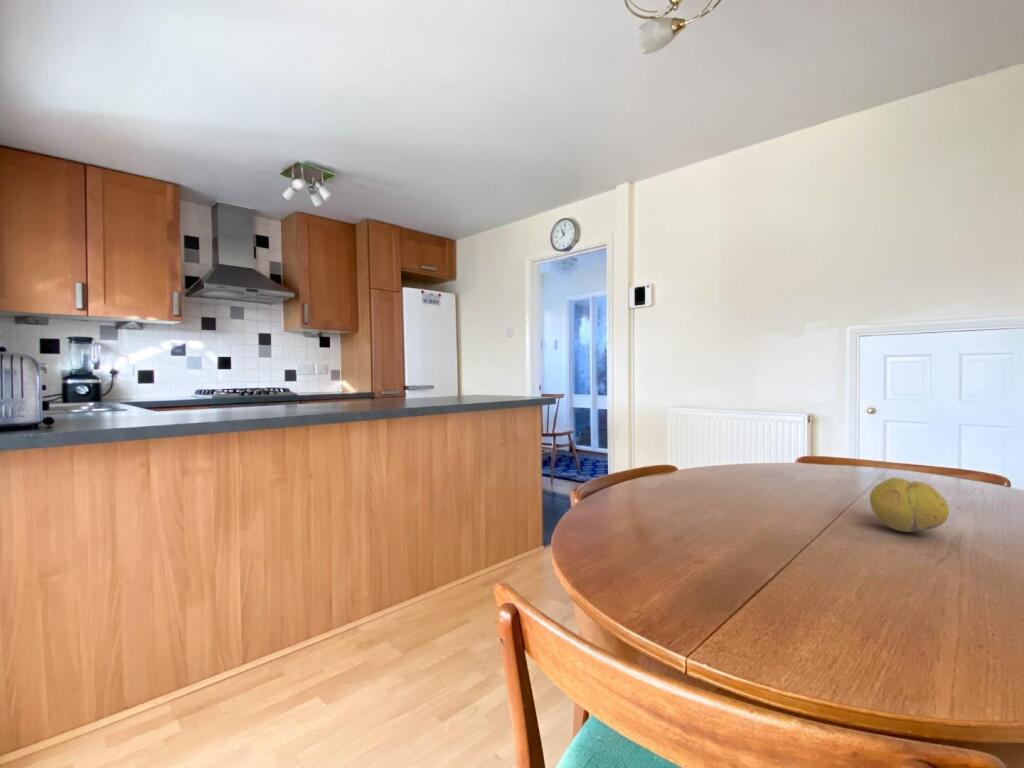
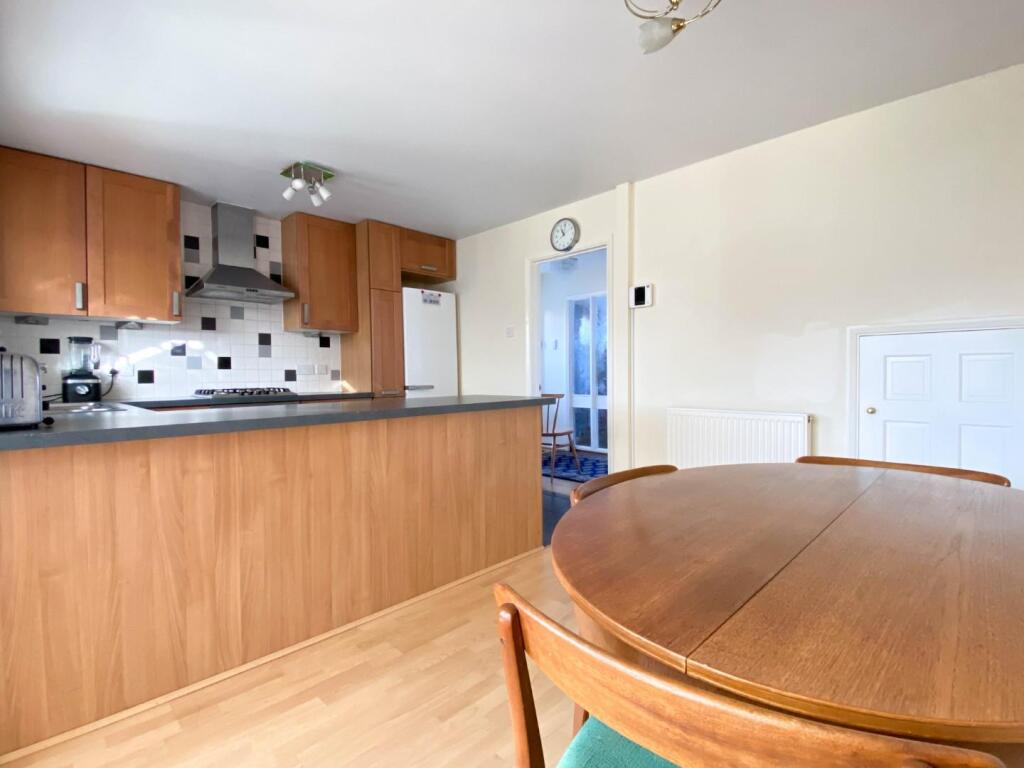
- fruit [869,477,950,533]
